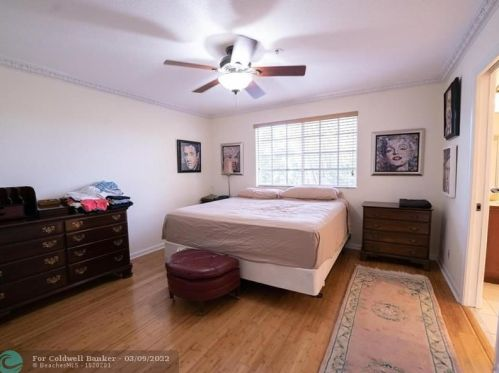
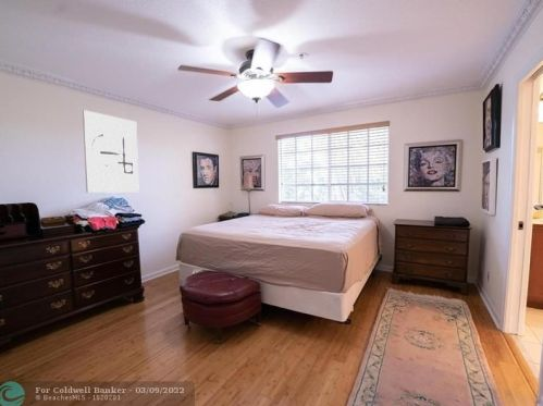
+ wall art [82,109,140,194]
